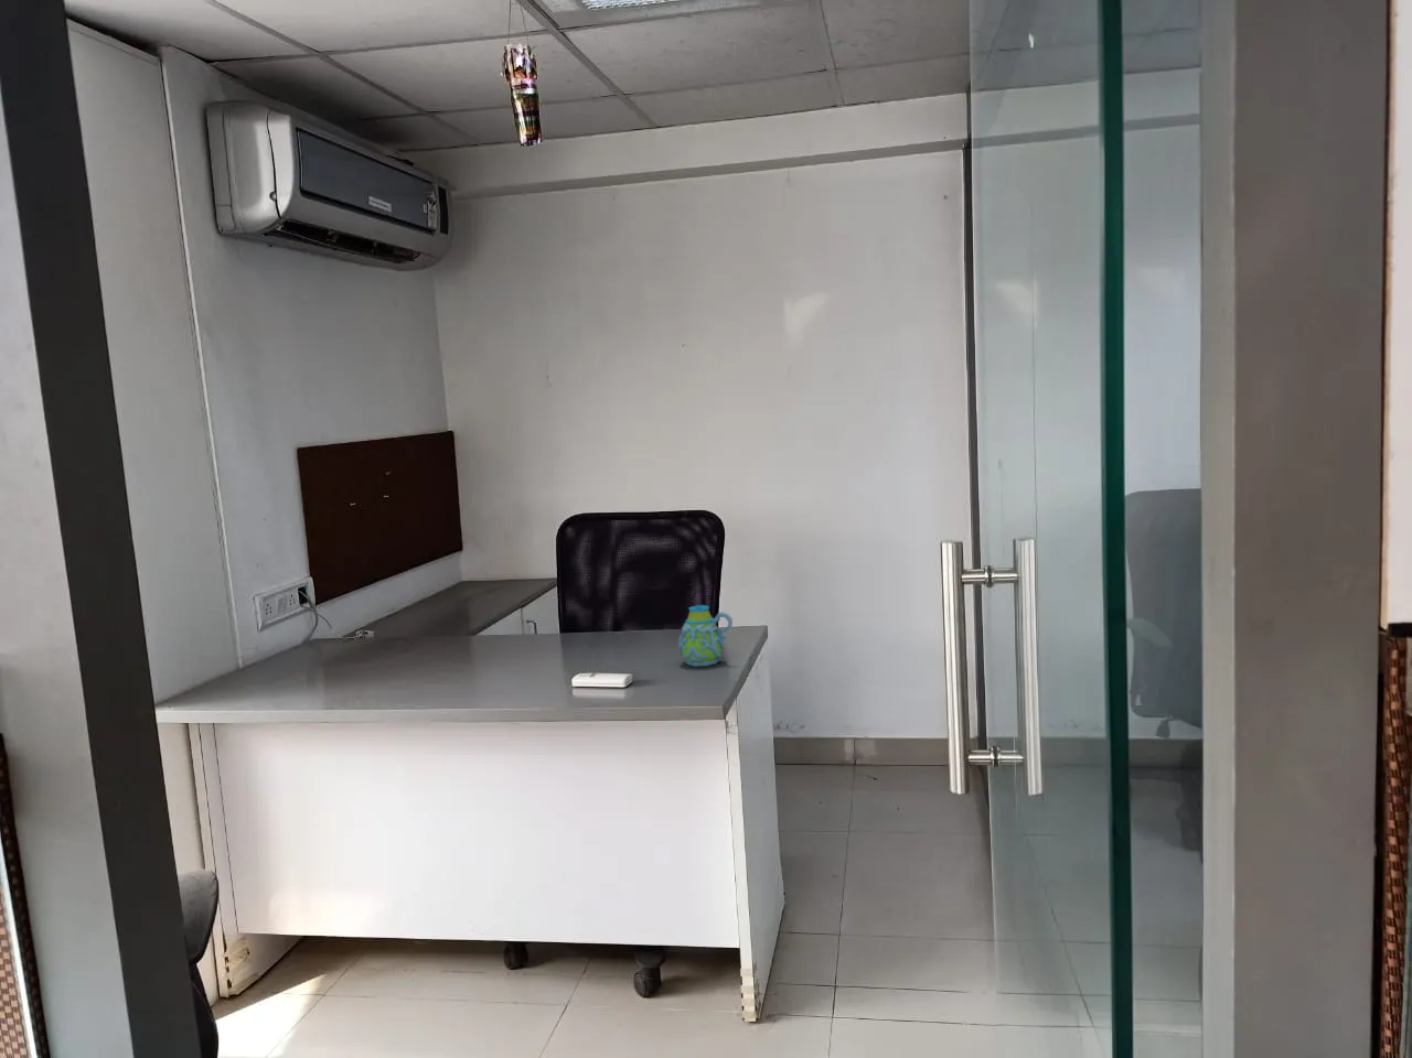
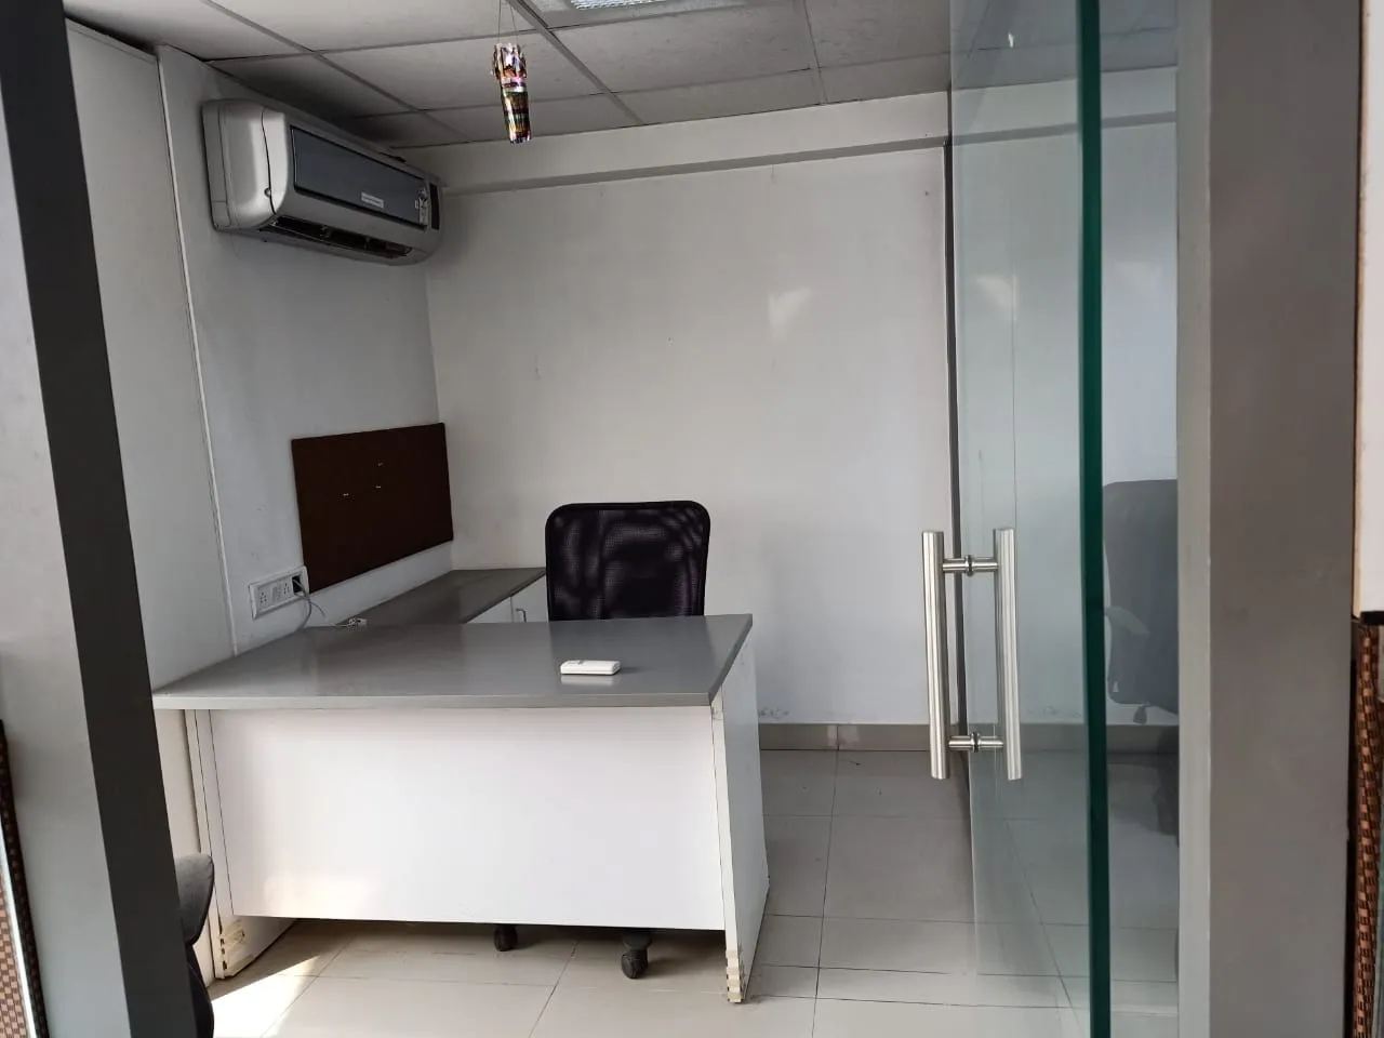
- mug [677,603,734,668]
